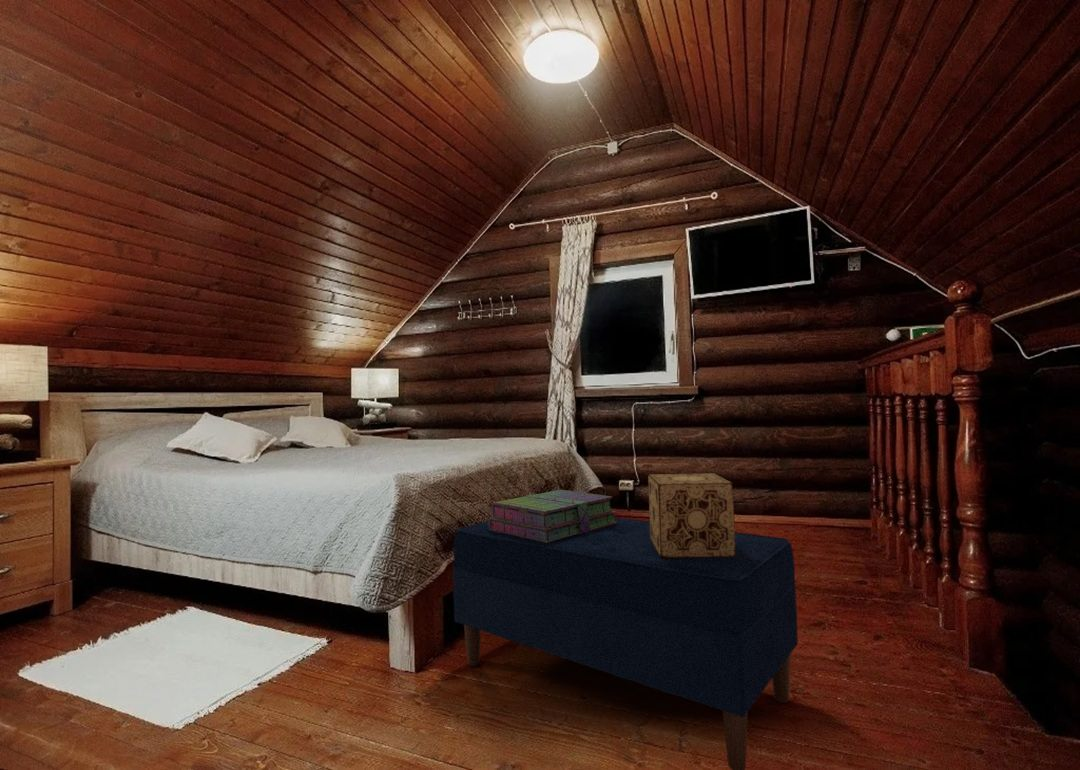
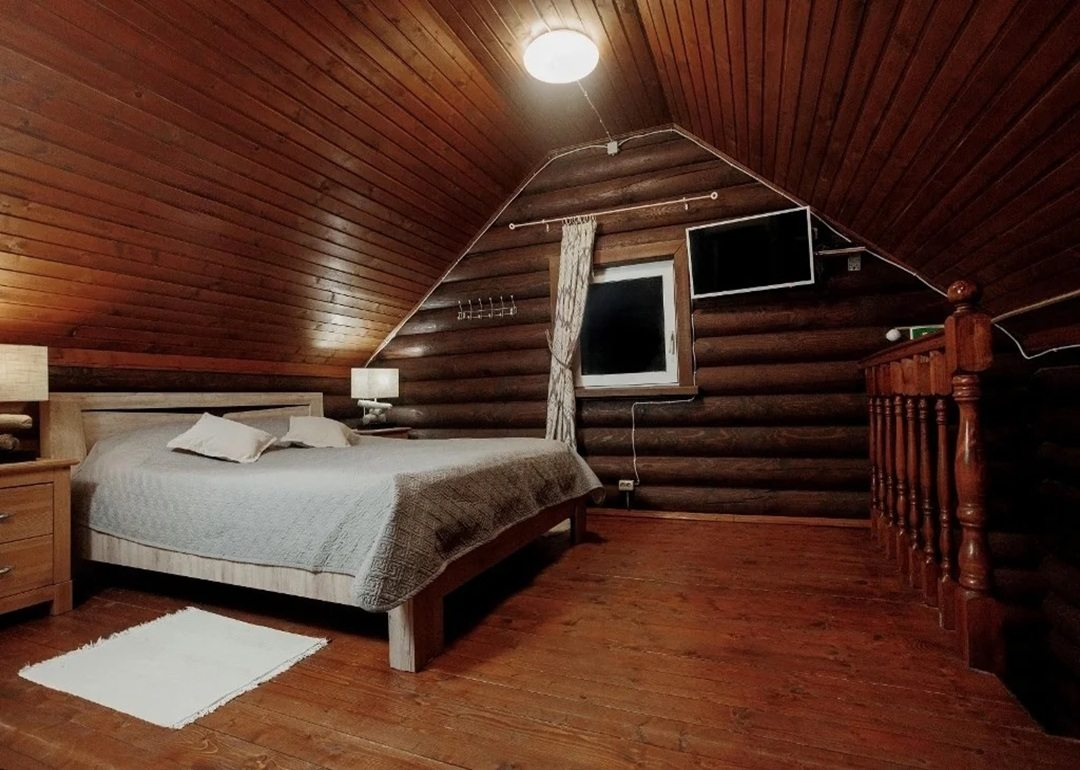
- decorative box [647,472,735,558]
- bench [452,516,799,770]
- stack of books [488,489,617,543]
